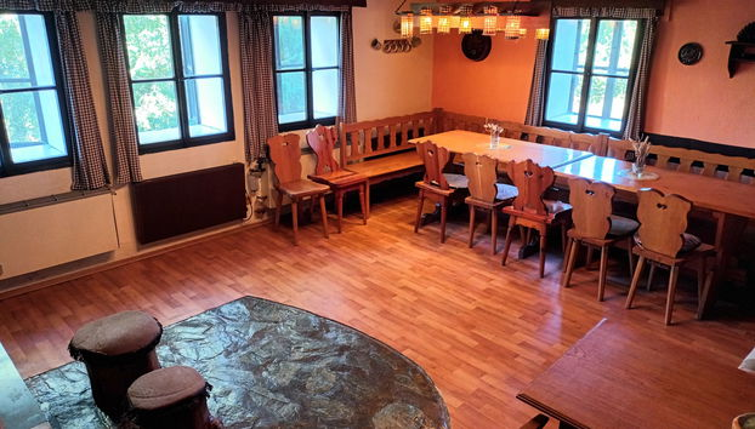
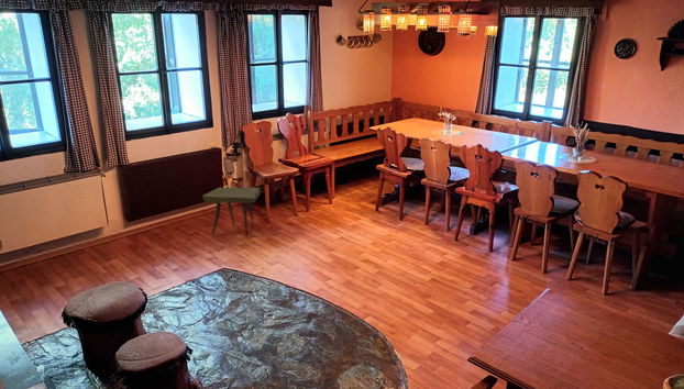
+ side table [201,187,262,238]
